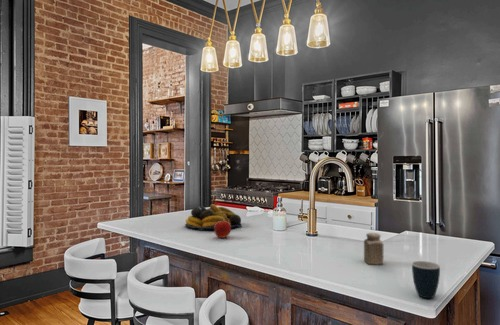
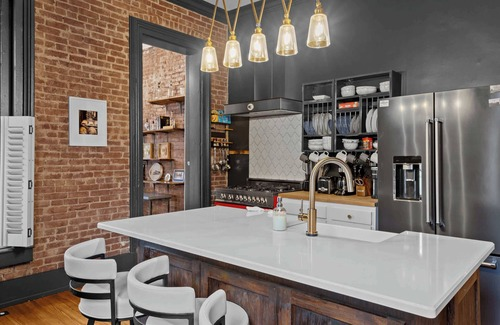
- apple [213,219,232,239]
- mug [411,260,441,299]
- salt shaker [363,232,385,266]
- fruit bowl [184,203,243,230]
